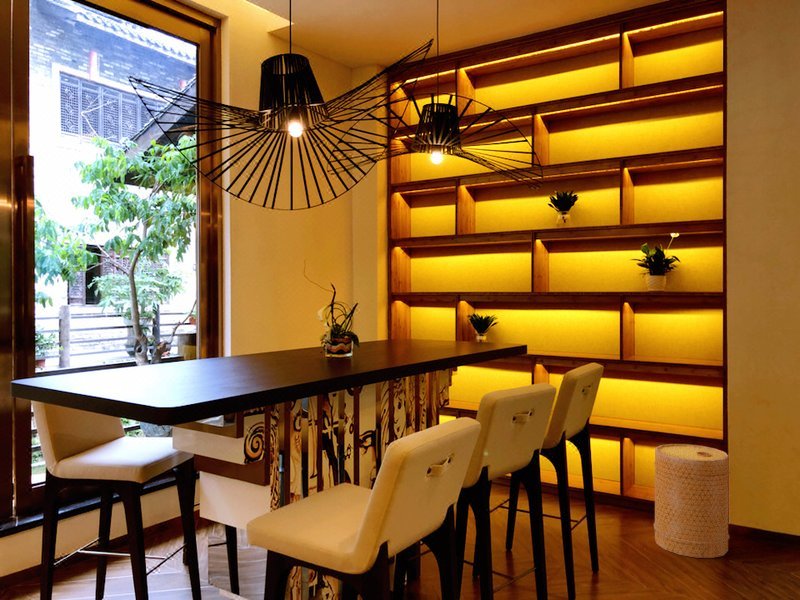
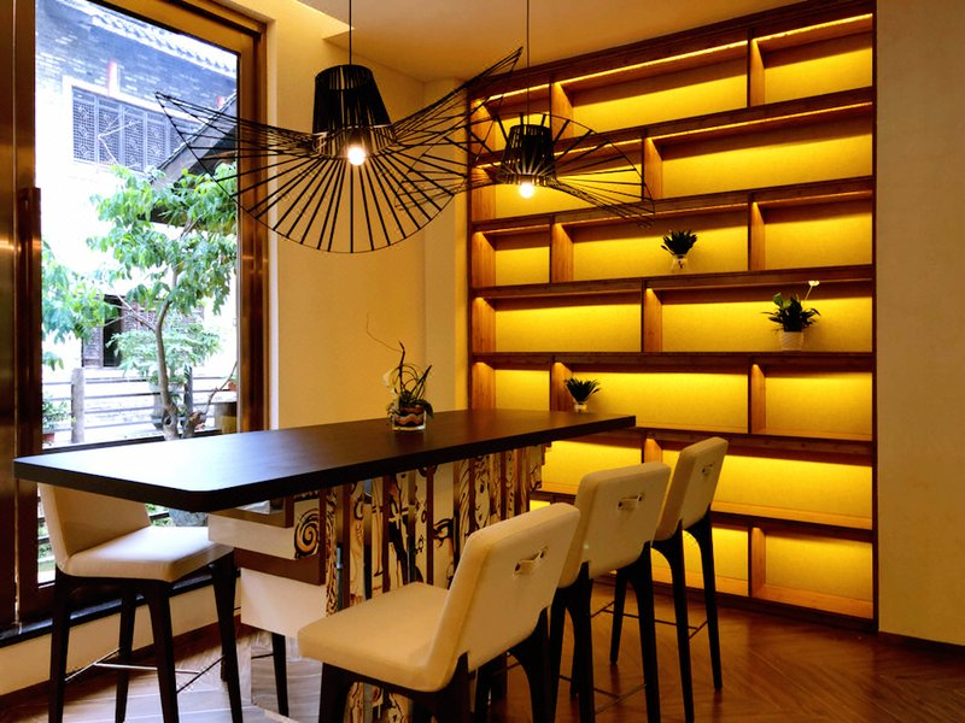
- basket [653,443,731,559]
